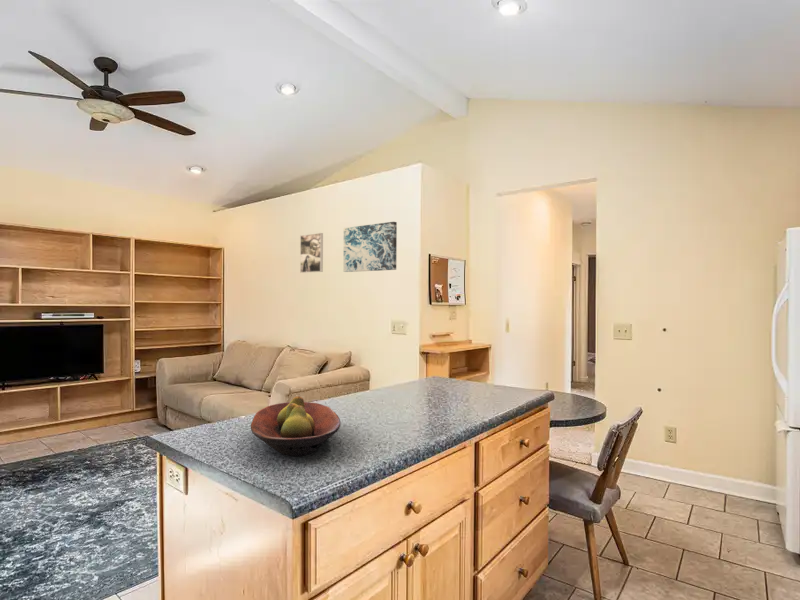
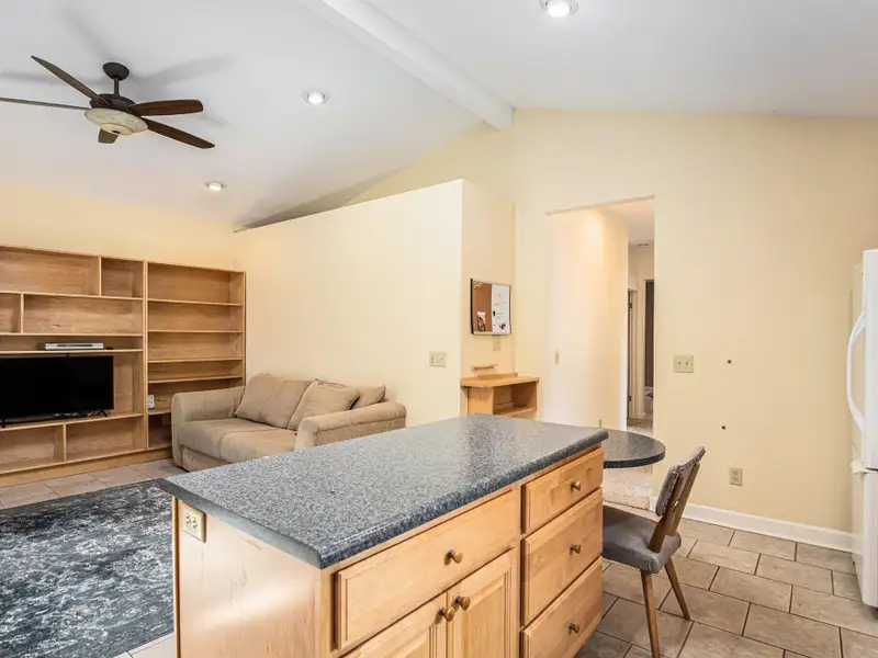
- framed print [299,232,324,274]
- fruit bowl [250,395,342,457]
- wall art [342,221,398,273]
